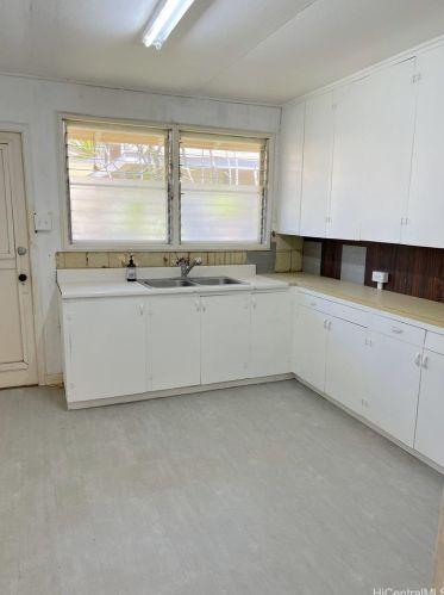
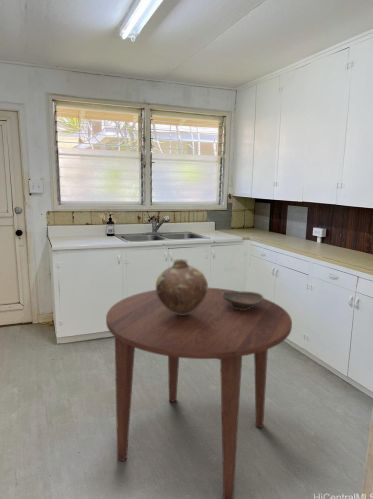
+ dining table [105,287,293,499]
+ decorative bowl [222,291,264,310]
+ vase [155,258,209,315]
